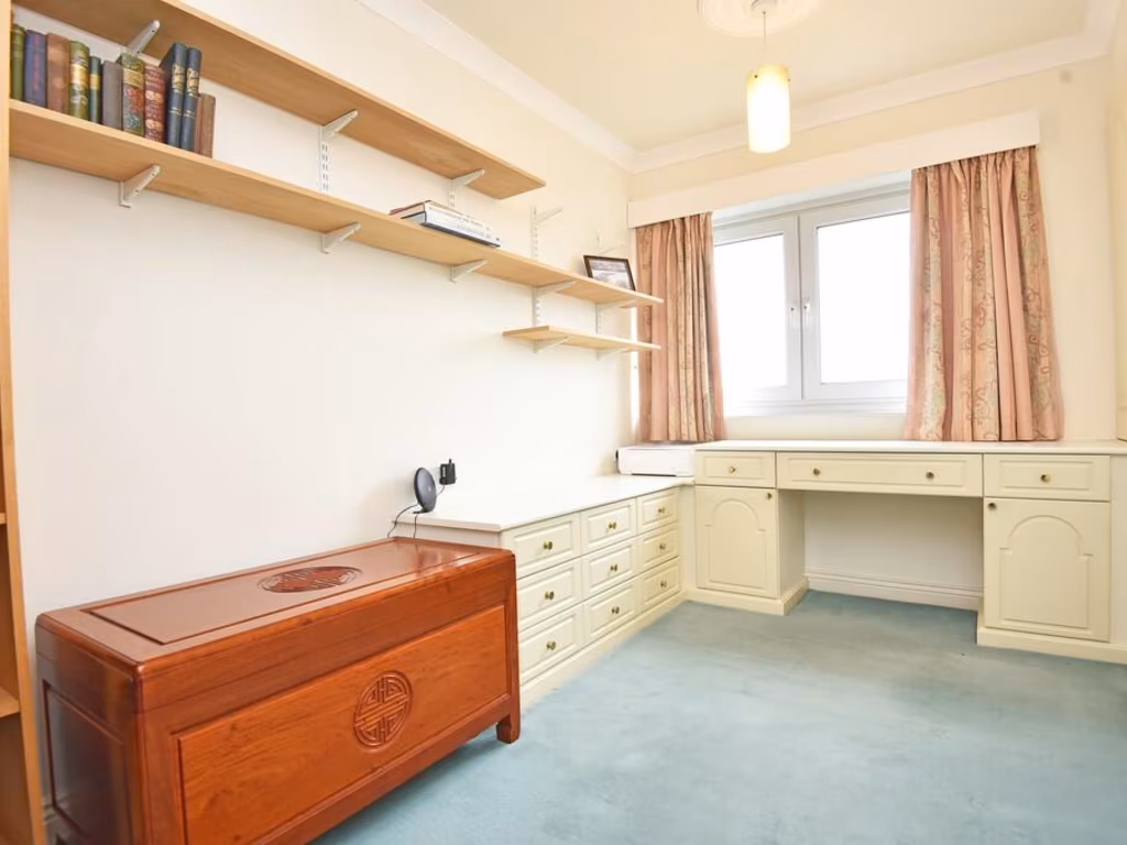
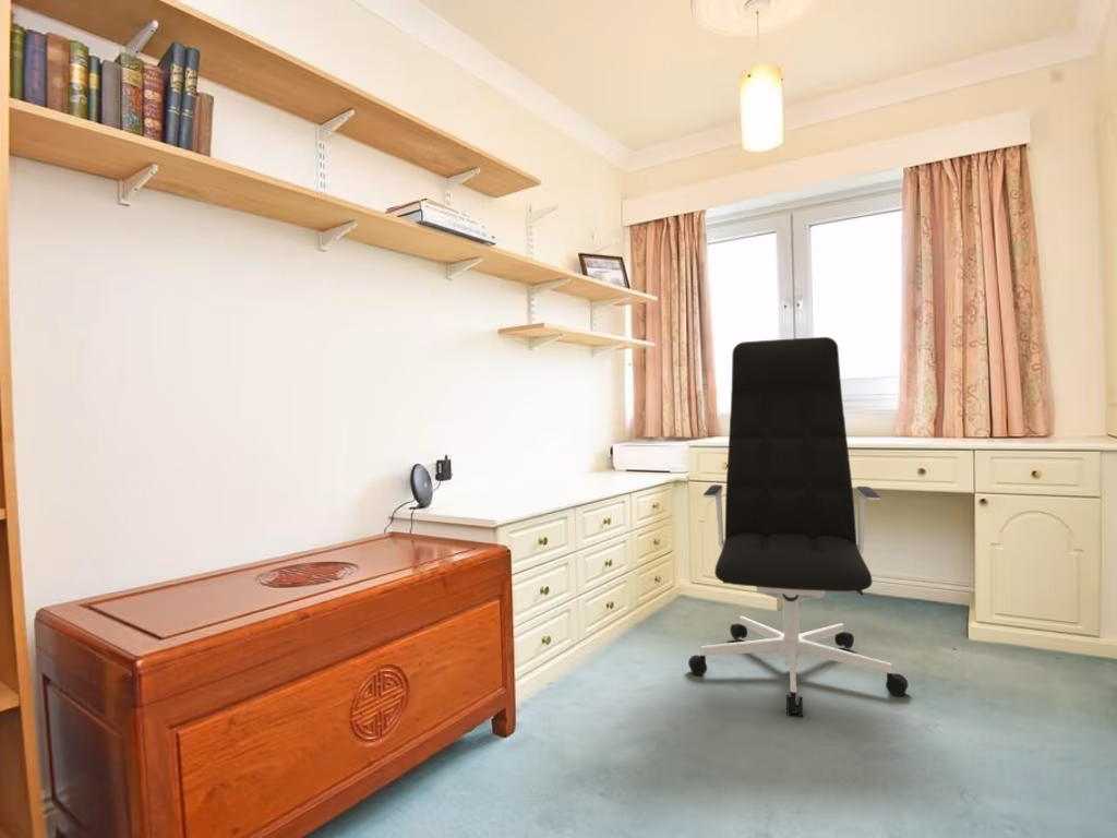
+ office chair [687,336,909,718]
